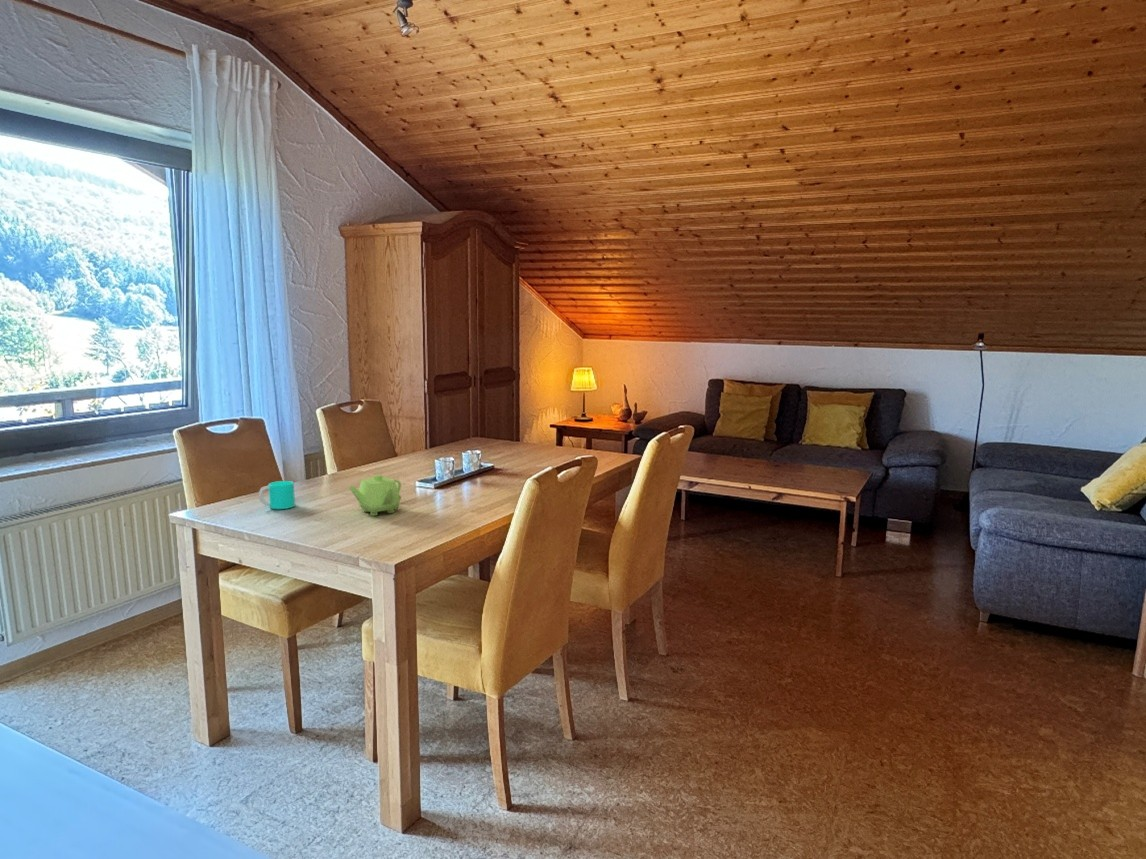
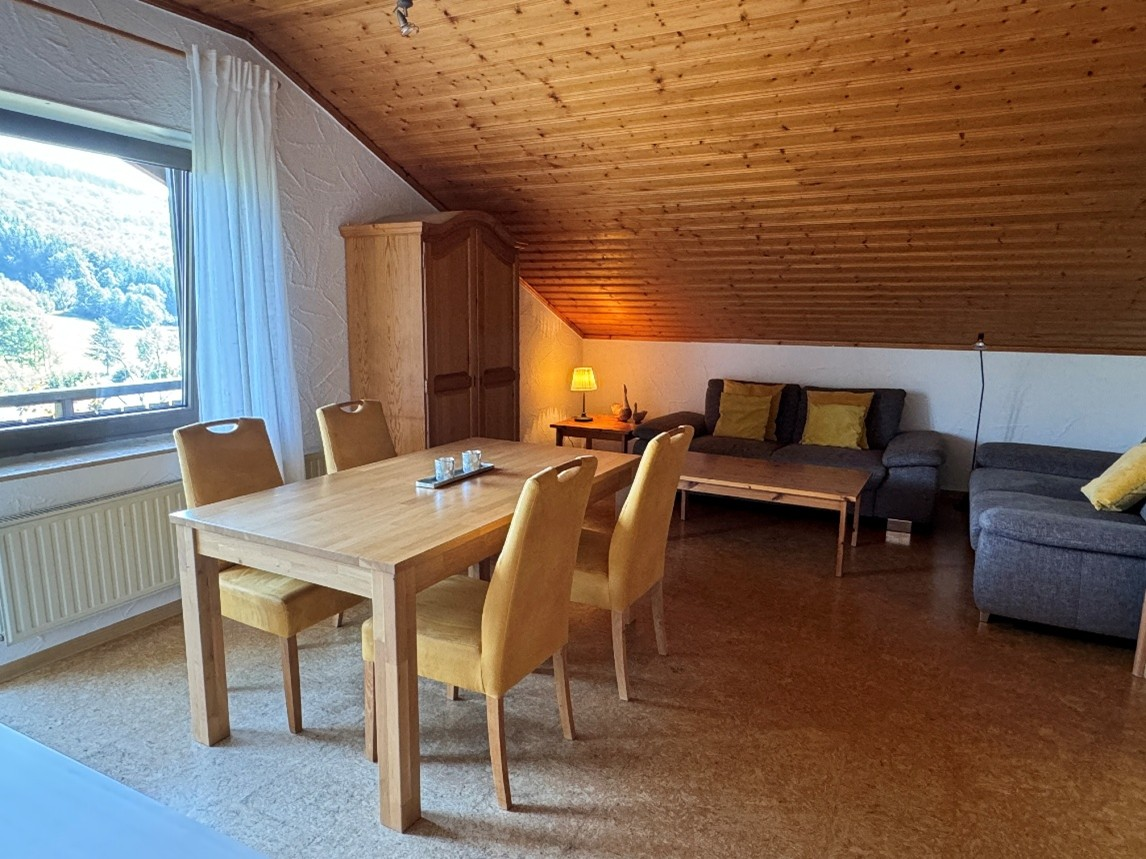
- cup [258,480,296,510]
- teapot [348,474,402,517]
